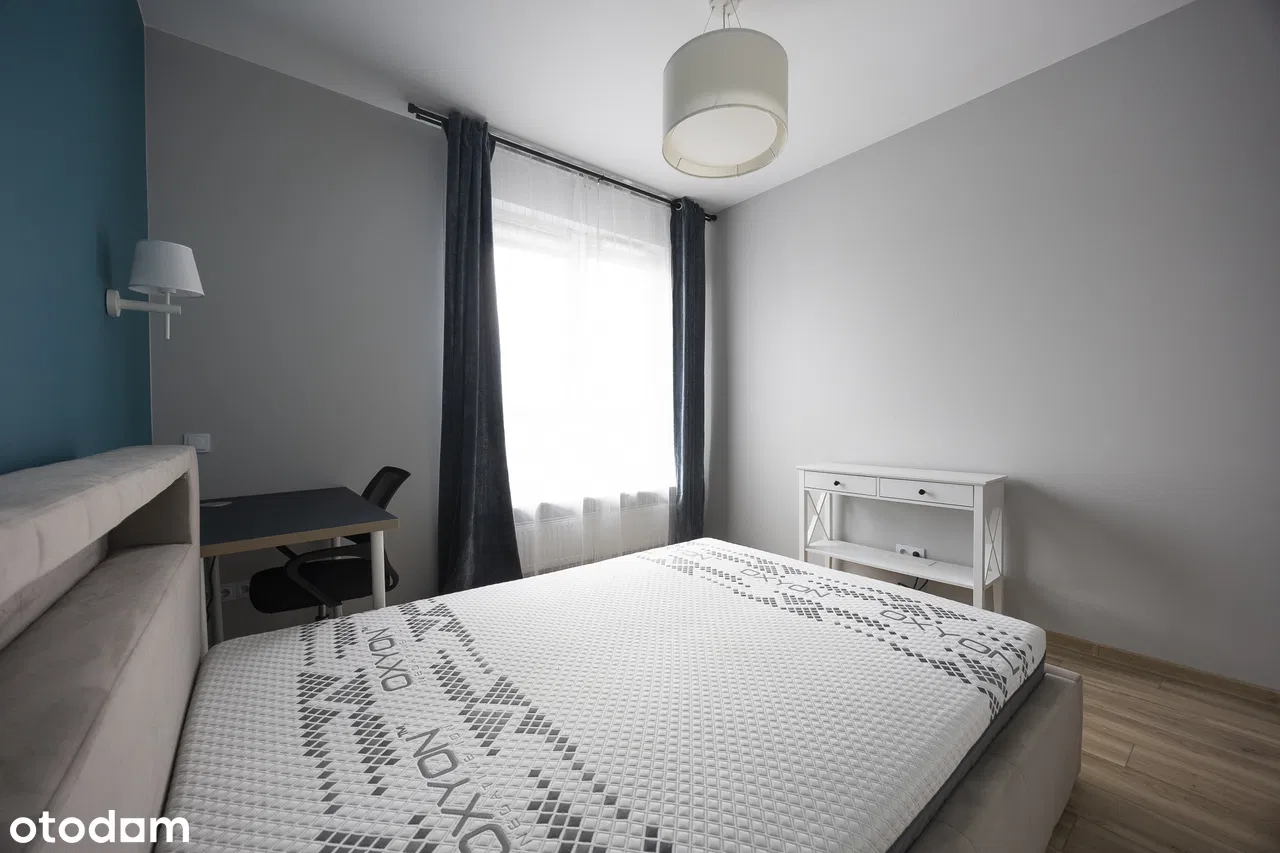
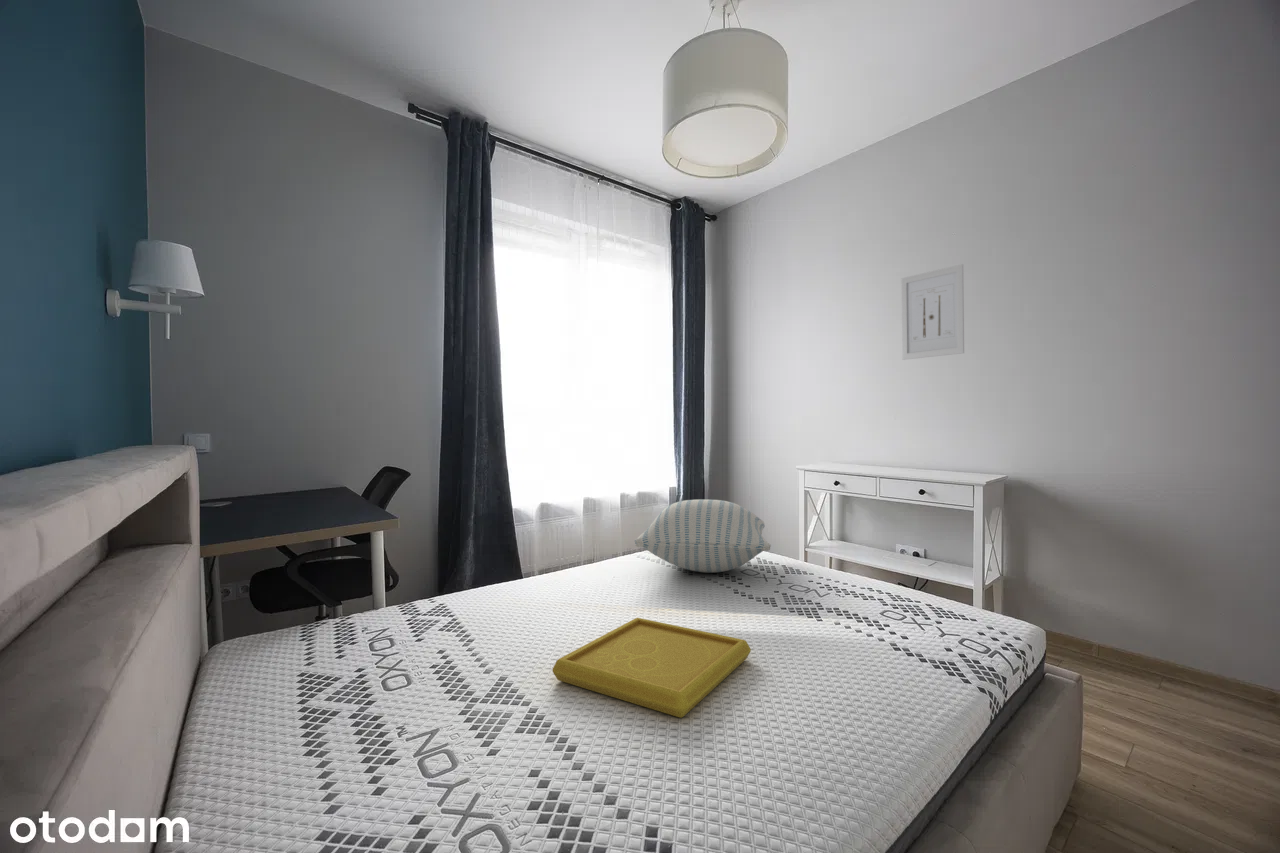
+ serving tray [552,617,752,718]
+ pillow [634,498,772,574]
+ wall art [900,263,965,361]
